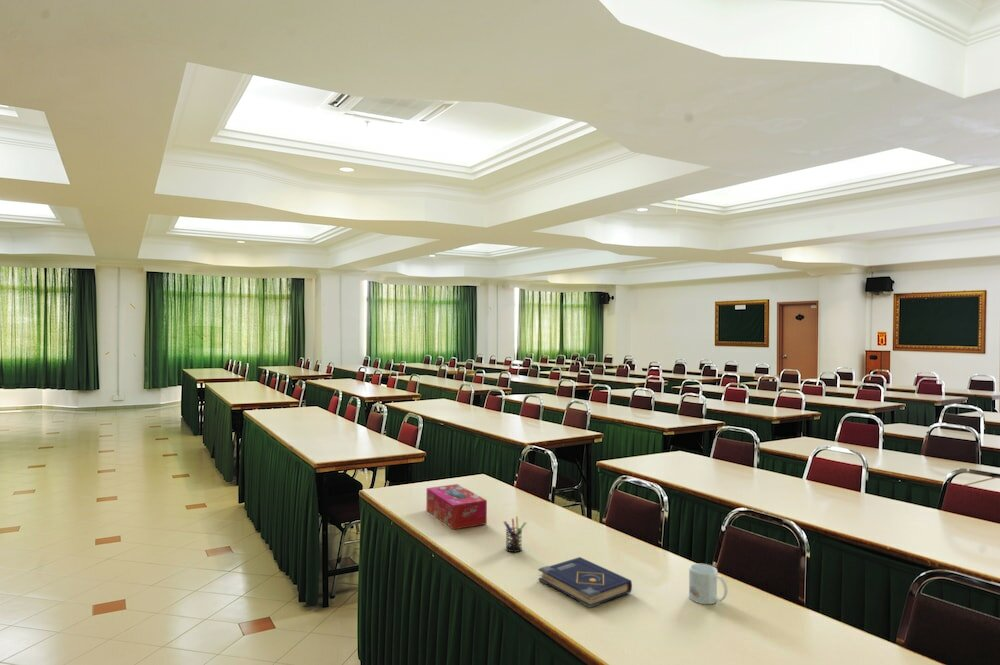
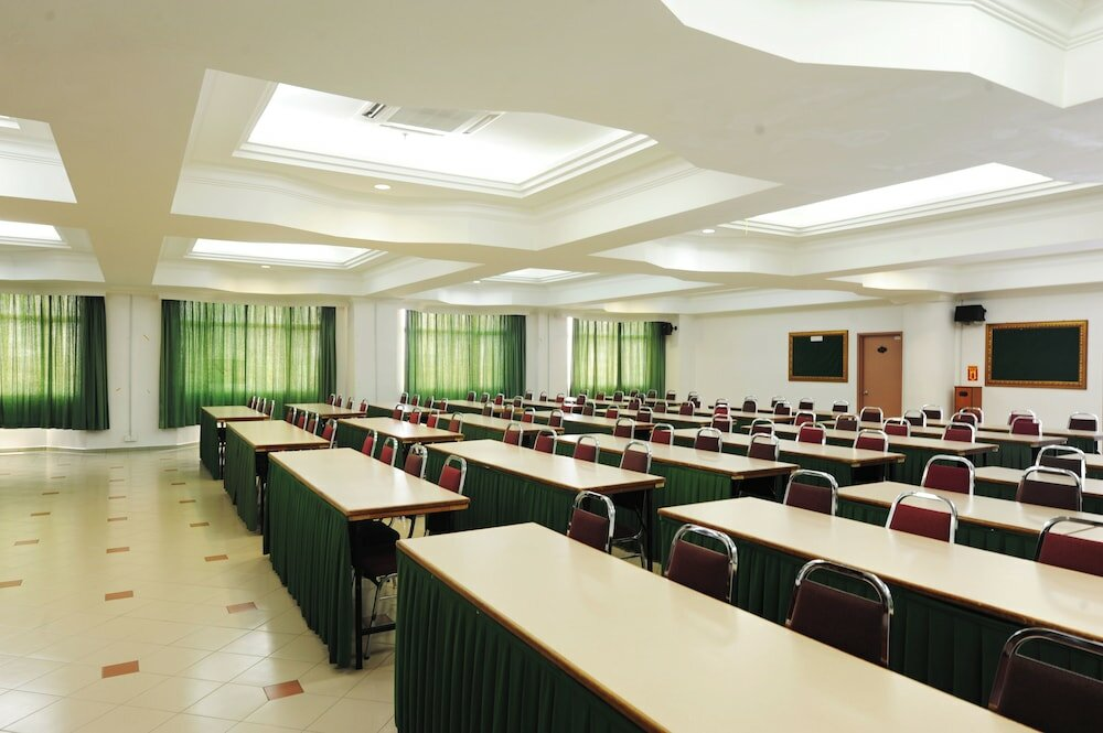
- pen holder [503,515,527,553]
- tissue box [426,483,488,531]
- mug [688,563,729,605]
- book [537,556,633,609]
